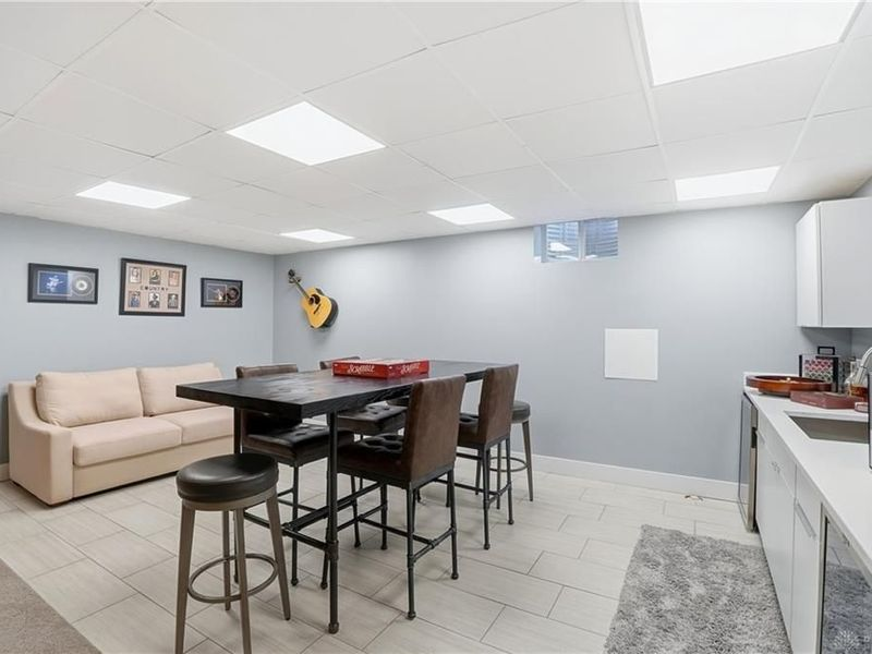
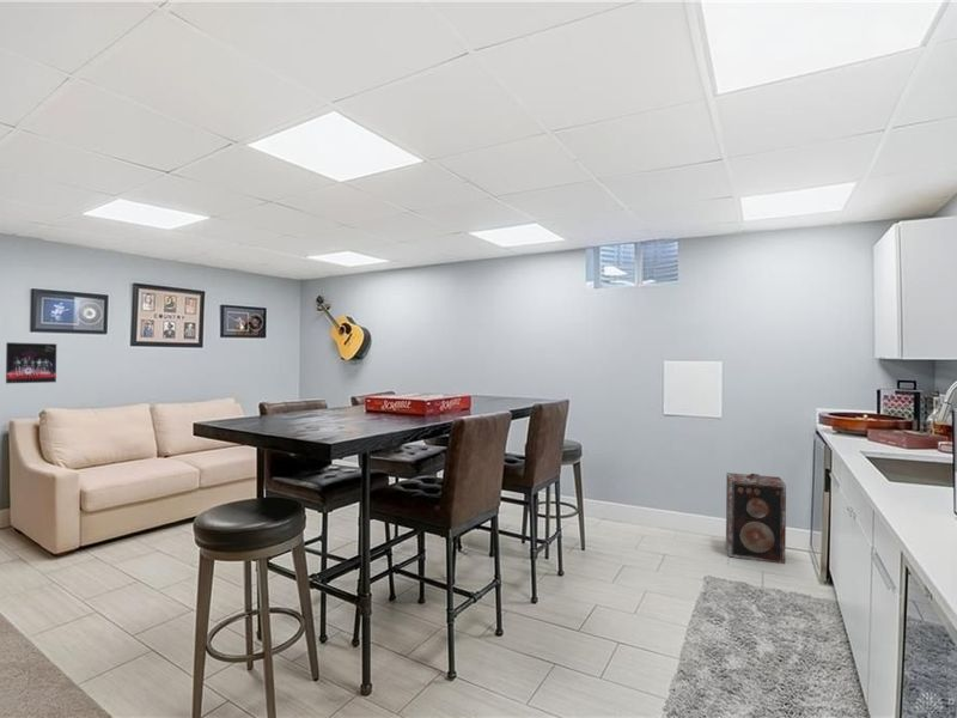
+ album cover [5,341,57,384]
+ speaker [725,471,787,565]
